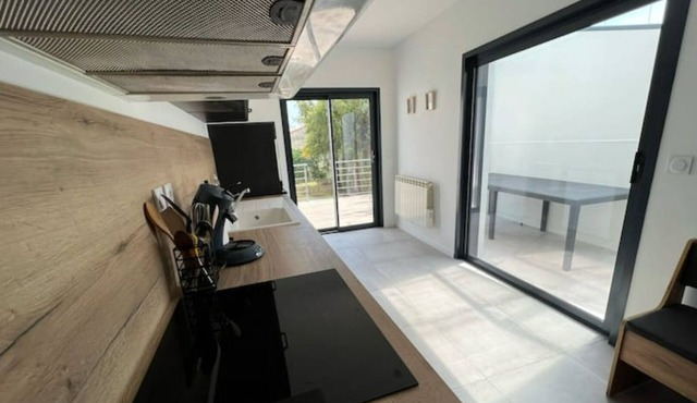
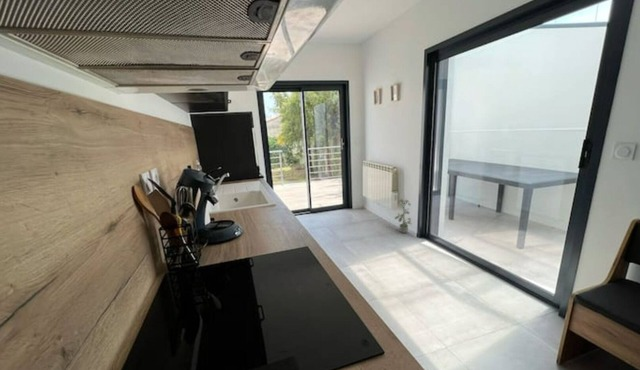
+ potted plant [394,198,412,234]
